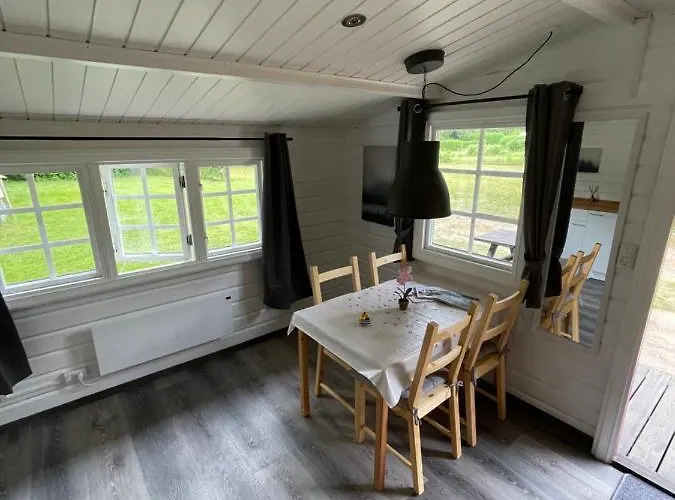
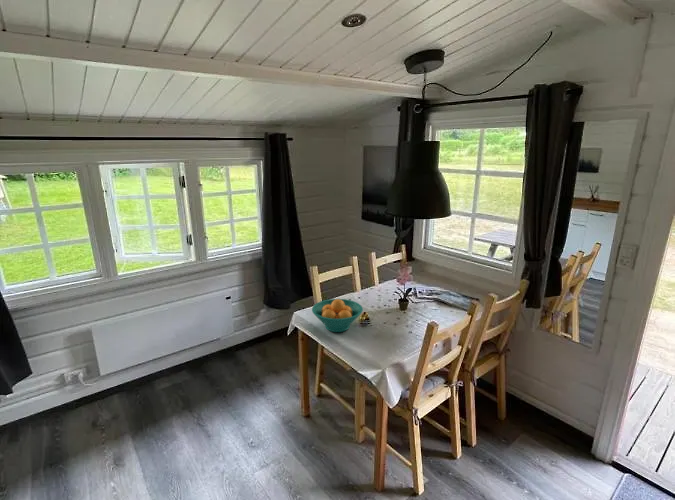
+ fruit bowl [311,298,364,333]
